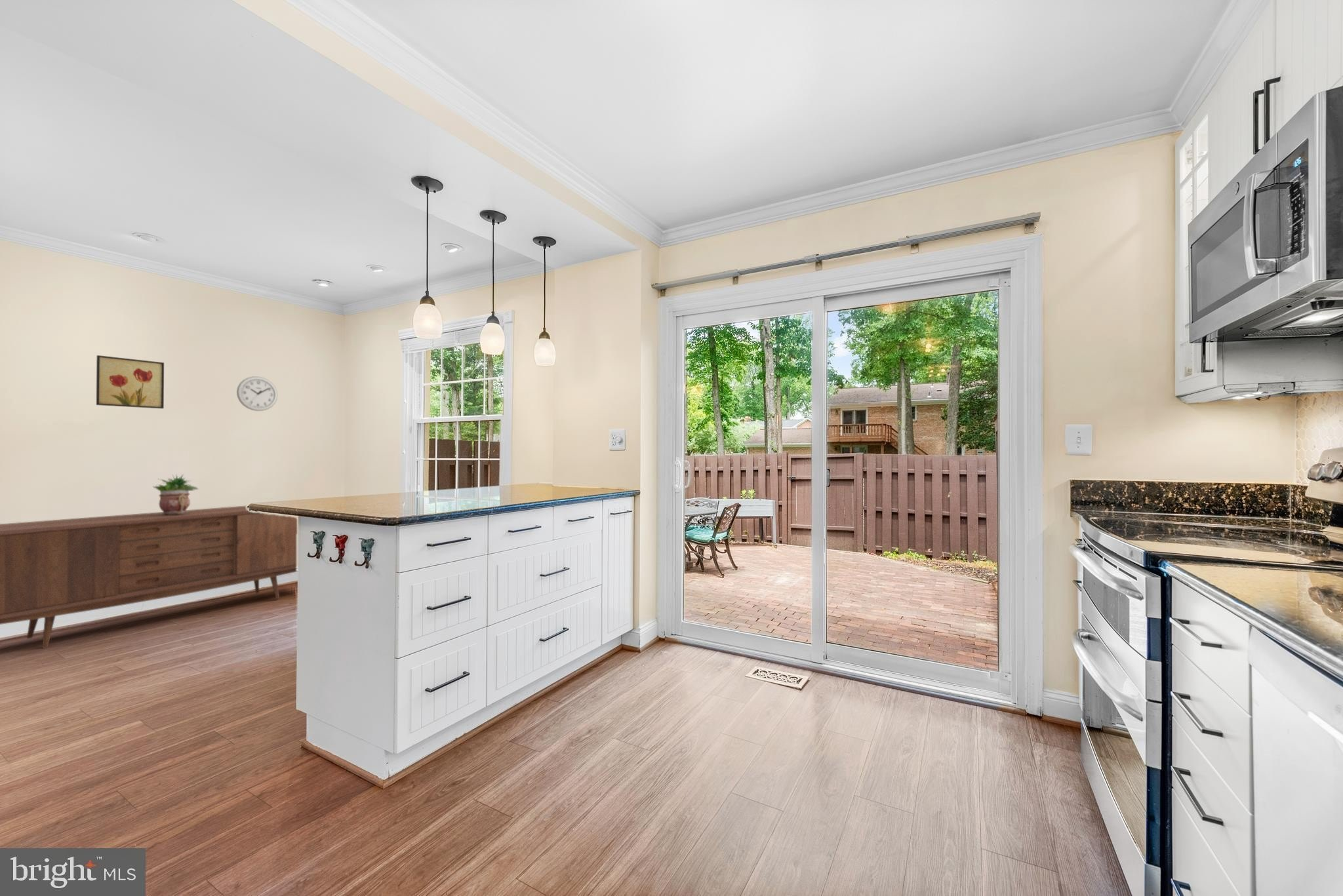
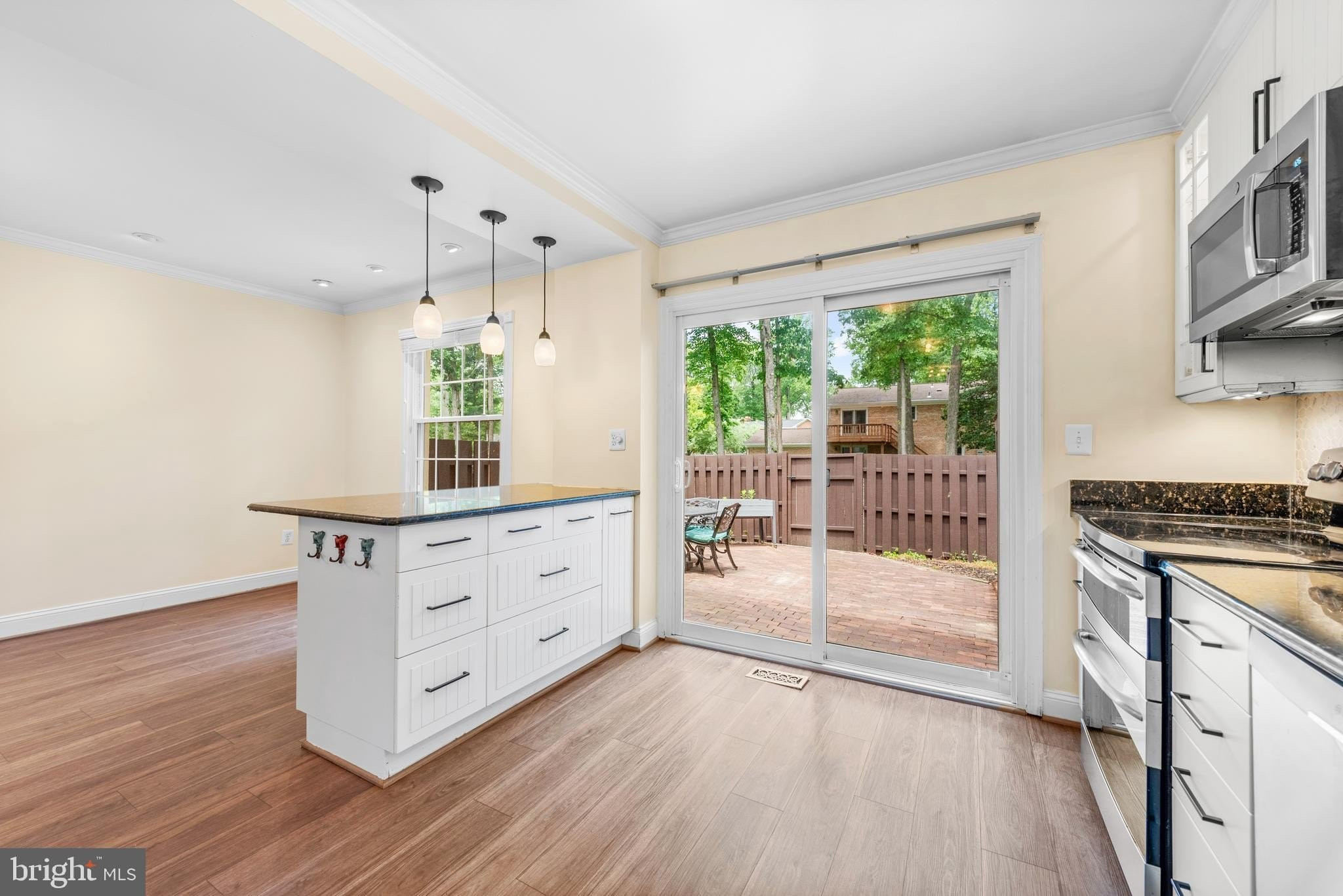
- wall art [96,355,165,409]
- wall clock [236,376,278,412]
- sideboard [0,505,298,649]
- potted plant [152,473,199,515]
